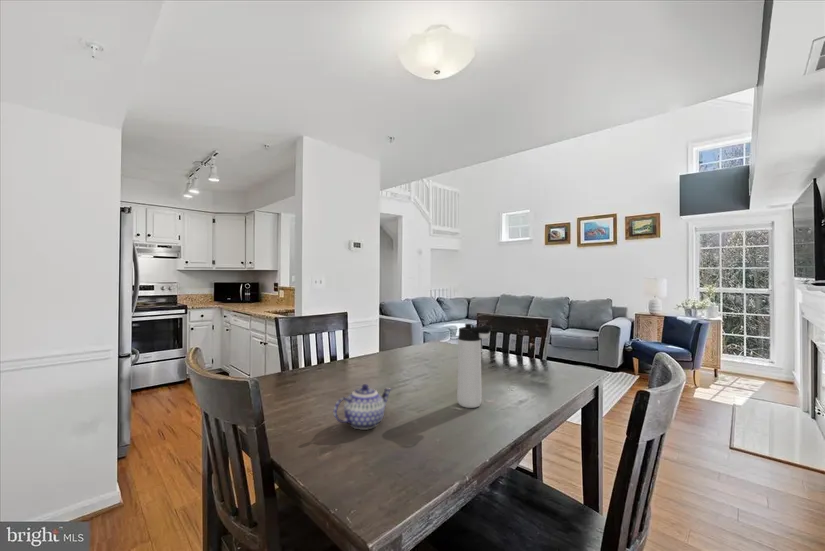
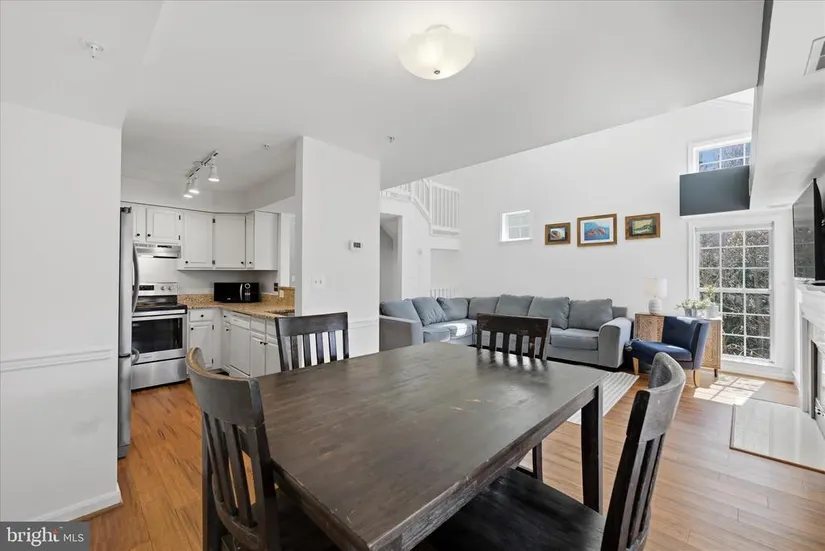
- teapot [333,383,393,431]
- thermos bottle [456,323,493,409]
